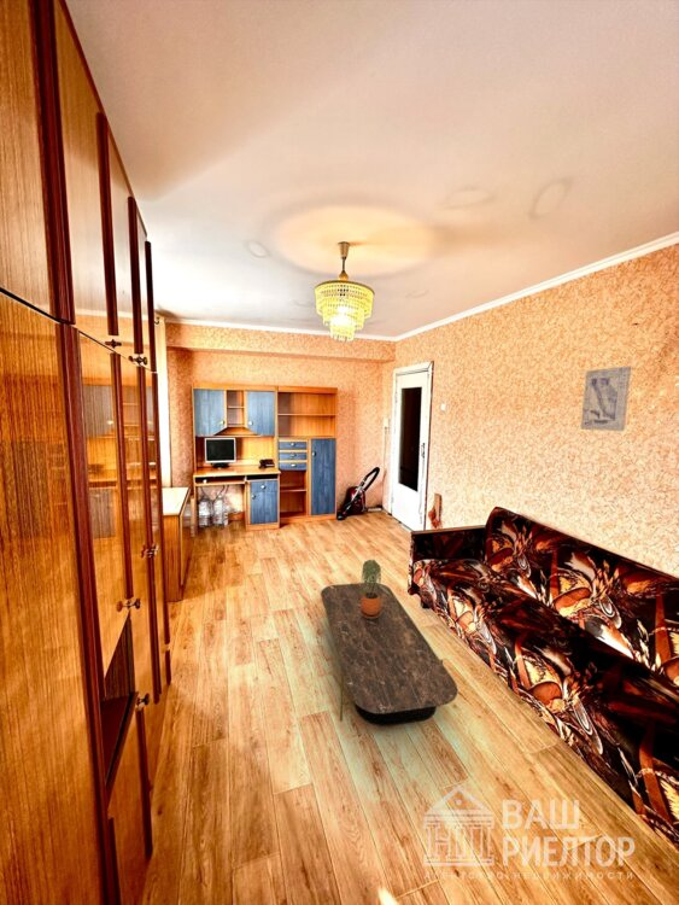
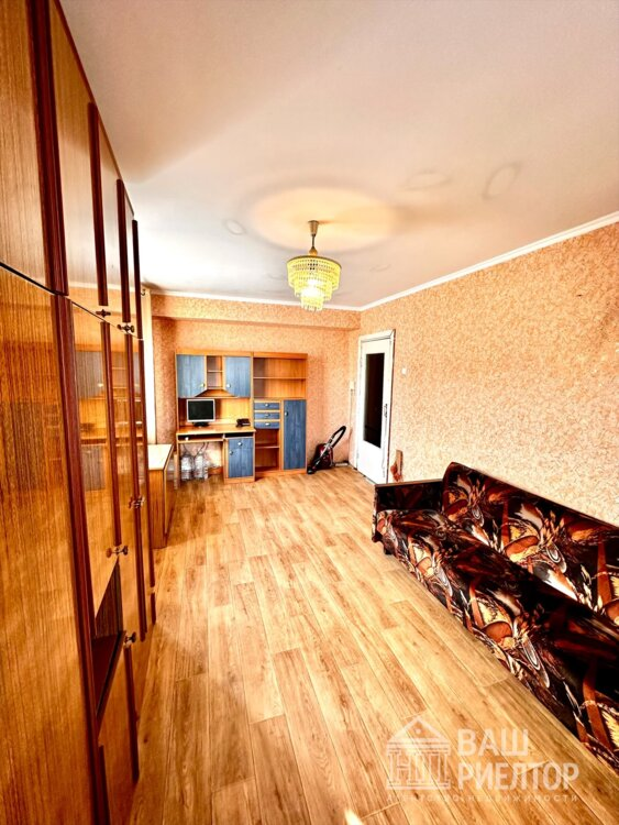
- wall art [579,364,632,432]
- coffee table [320,582,458,728]
- potted plant [361,559,382,618]
